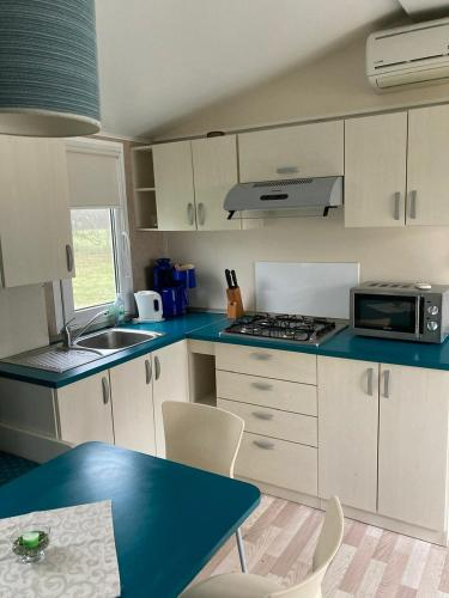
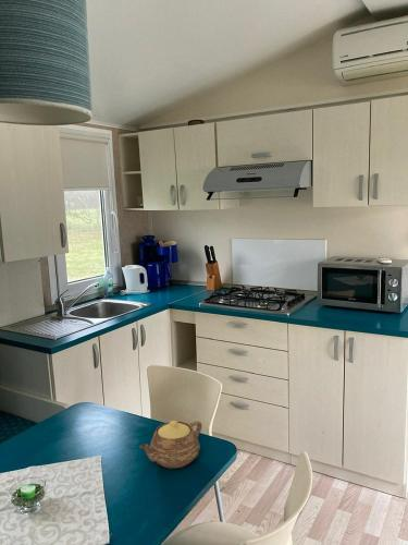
+ teapot [139,420,202,470]
